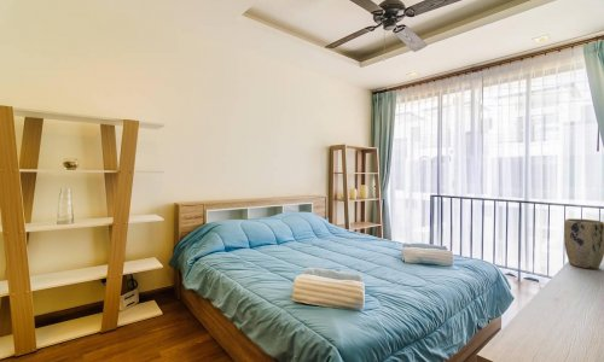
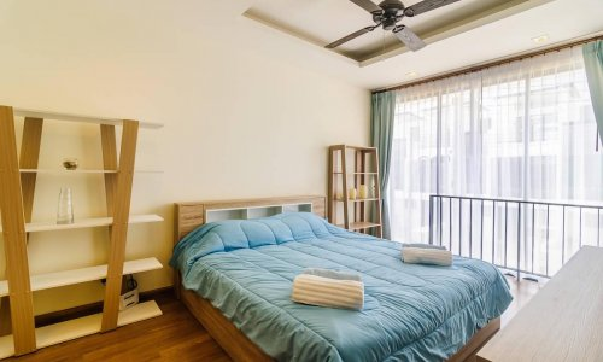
- plant pot [563,217,604,270]
